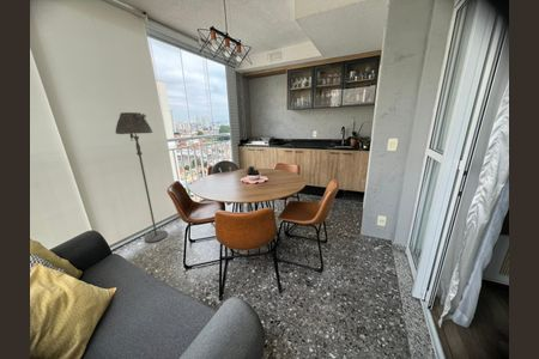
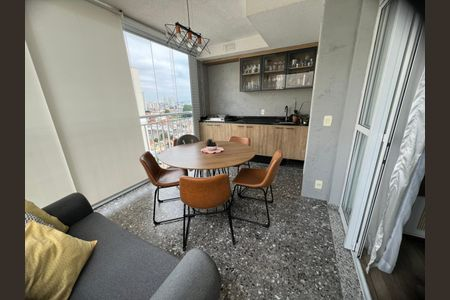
- floor lamp [115,111,169,244]
